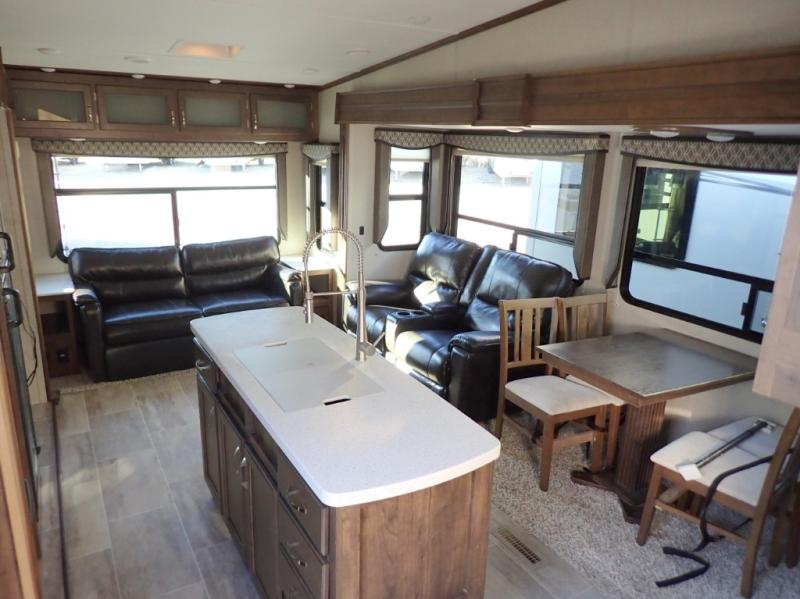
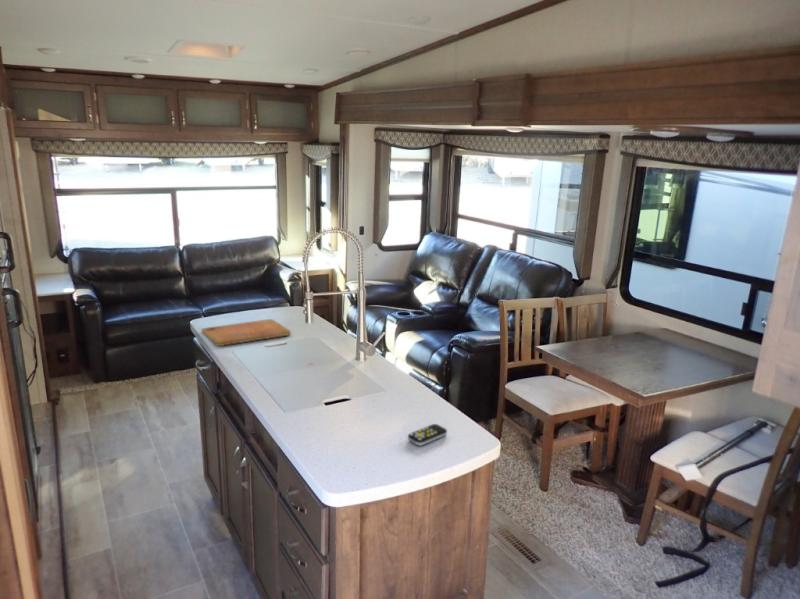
+ cutting board [201,318,292,347]
+ remote control [407,423,448,447]
